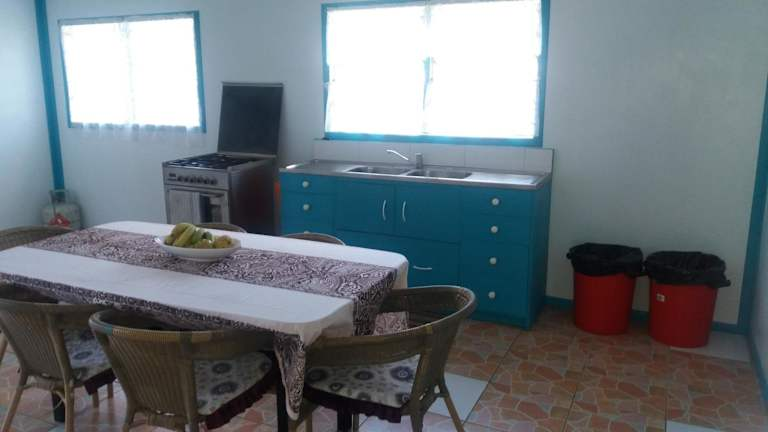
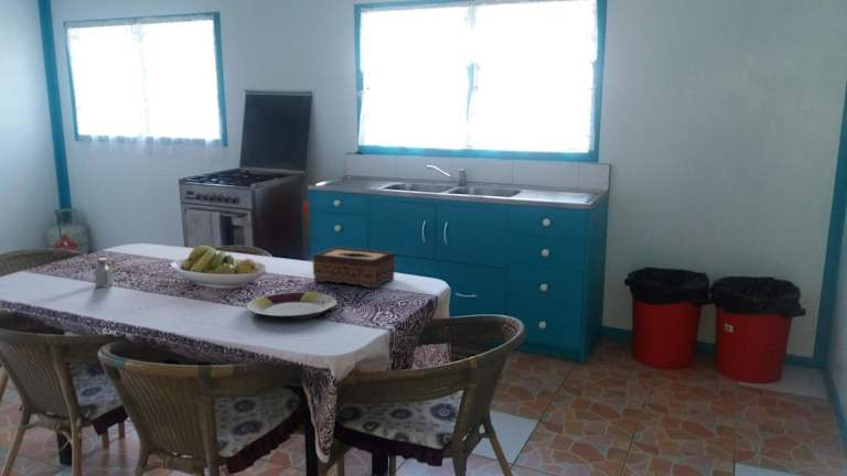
+ saltshaker [94,257,114,288]
+ tissue box [312,246,396,289]
+ plate [246,291,337,321]
